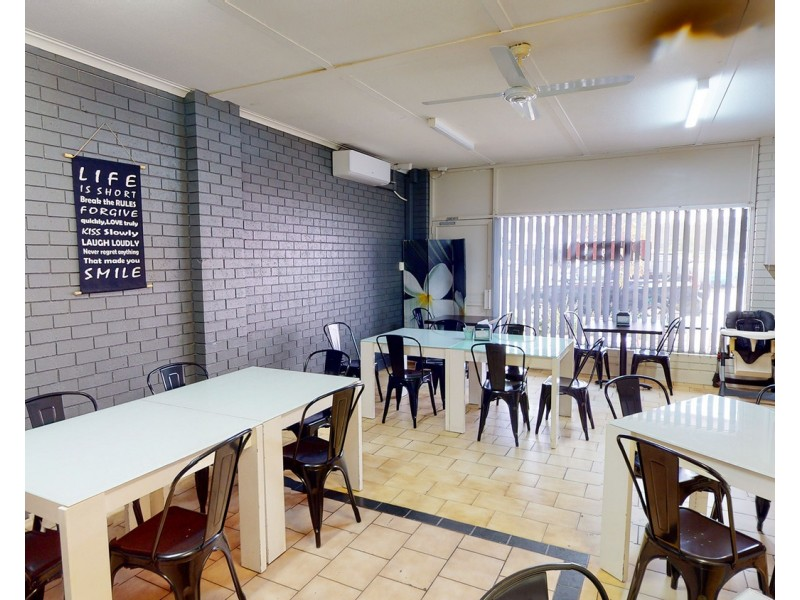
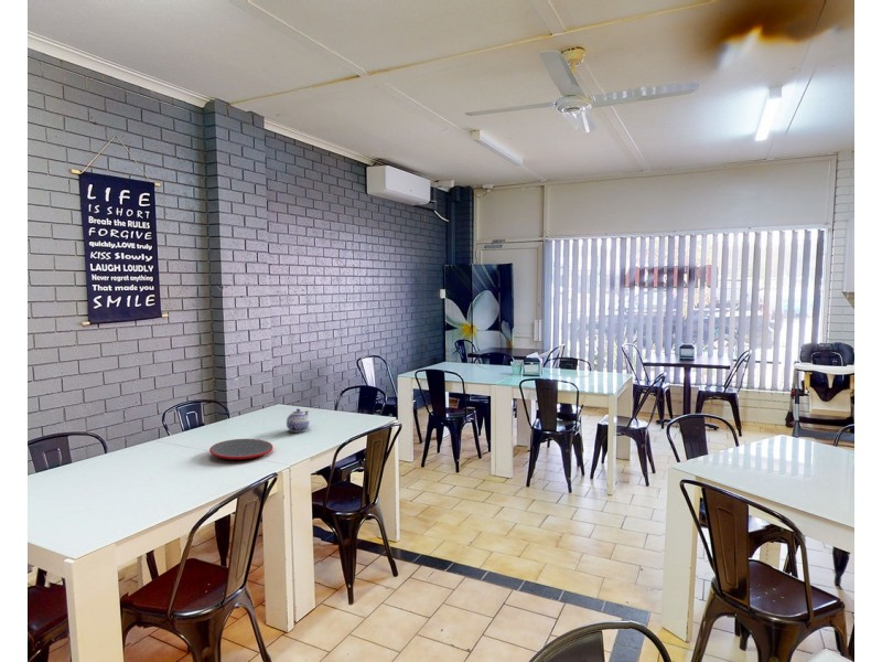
+ plate [208,438,273,460]
+ teapot [286,407,311,433]
